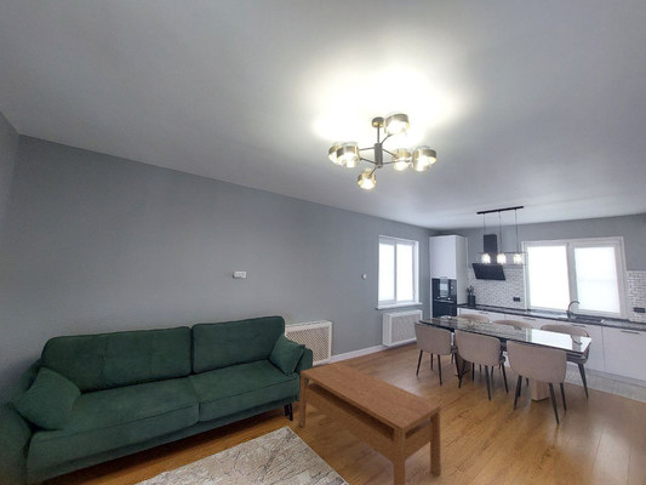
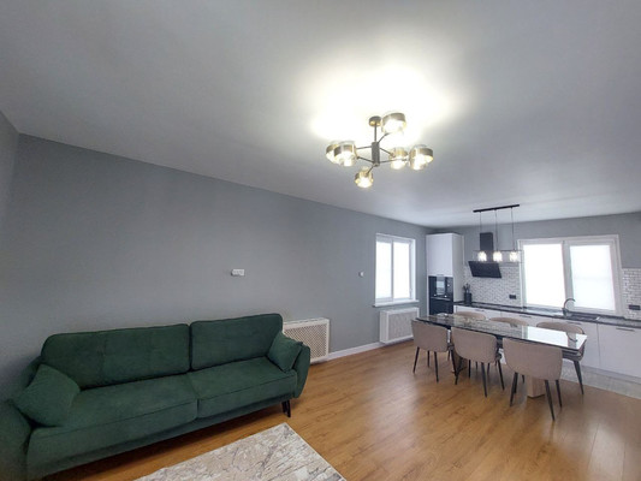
- coffee table [297,361,442,485]
